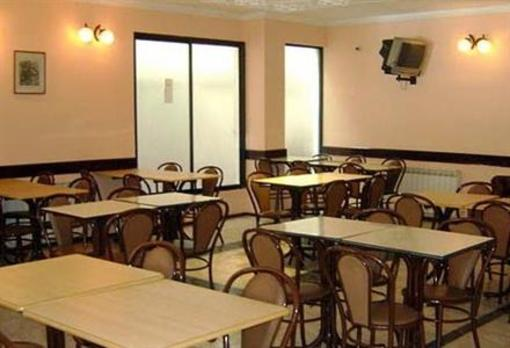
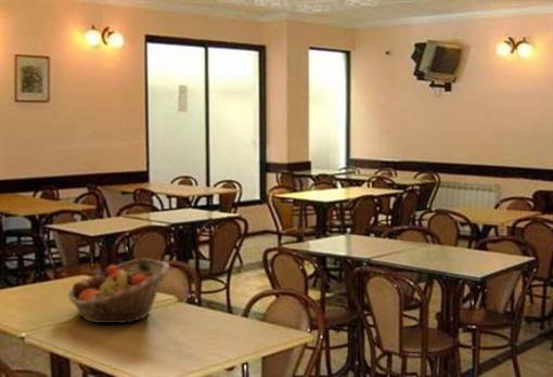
+ fruit basket [67,258,170,324]
